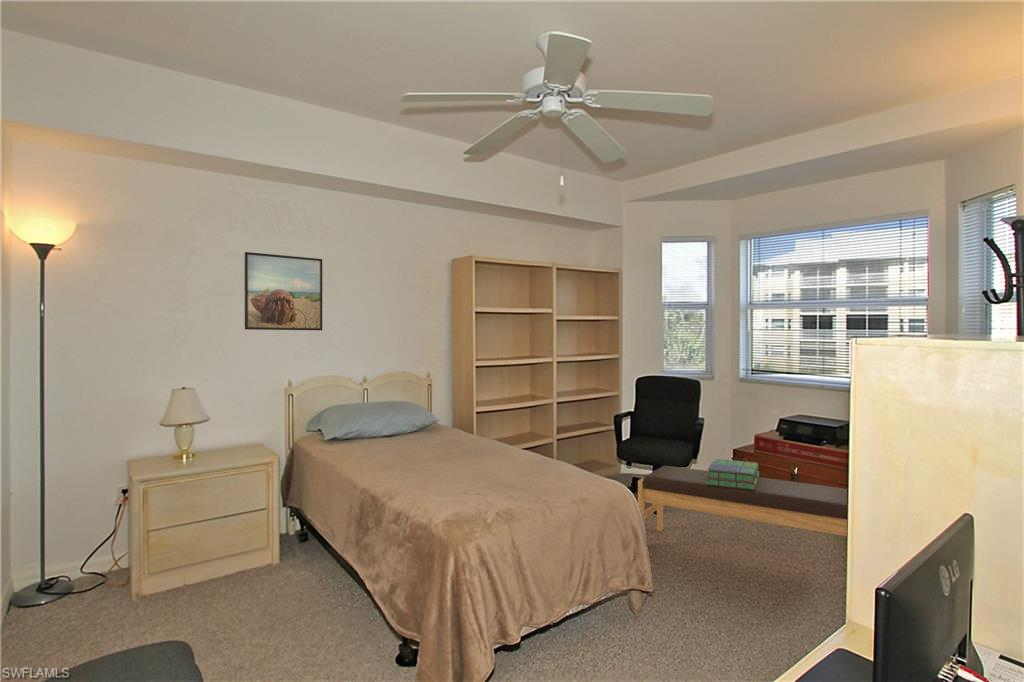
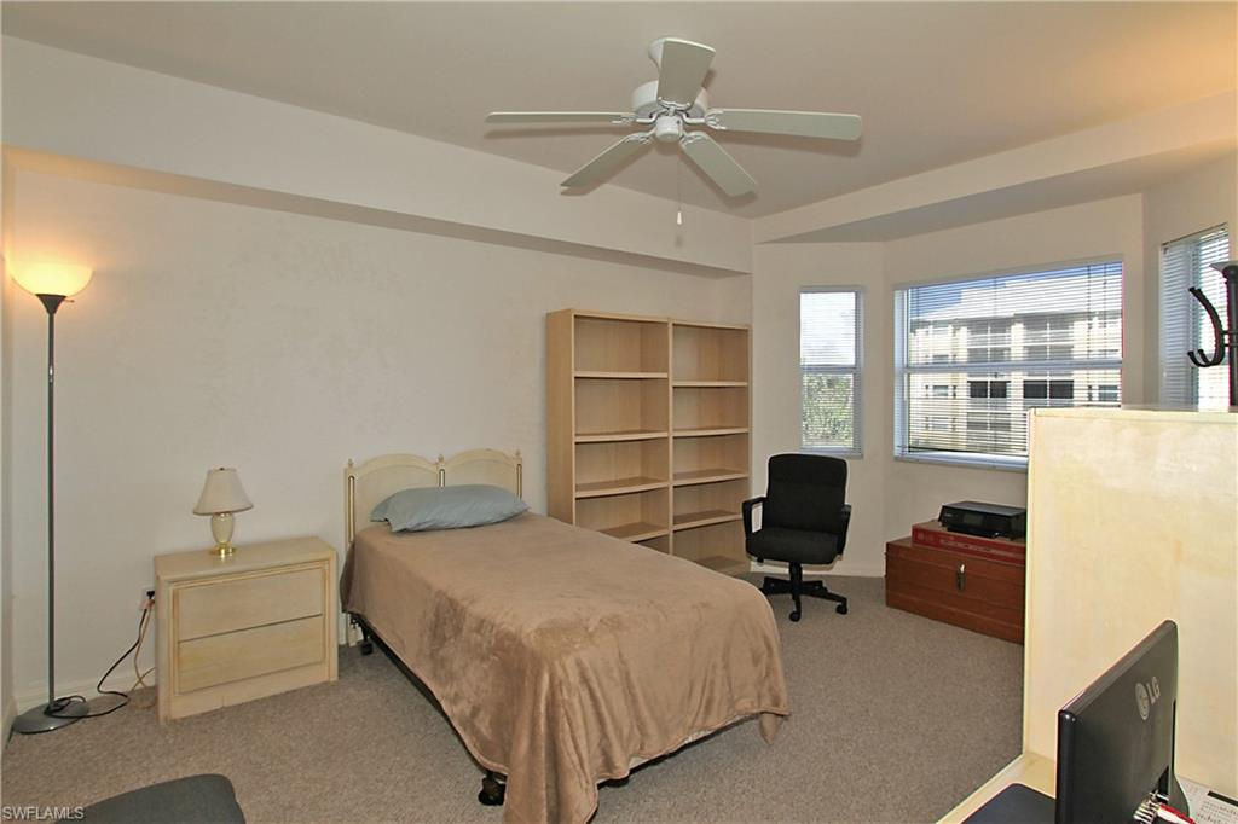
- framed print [244,251,323,331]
- stack of books [706,458,760,490]
- bench [637,465,848,537]
